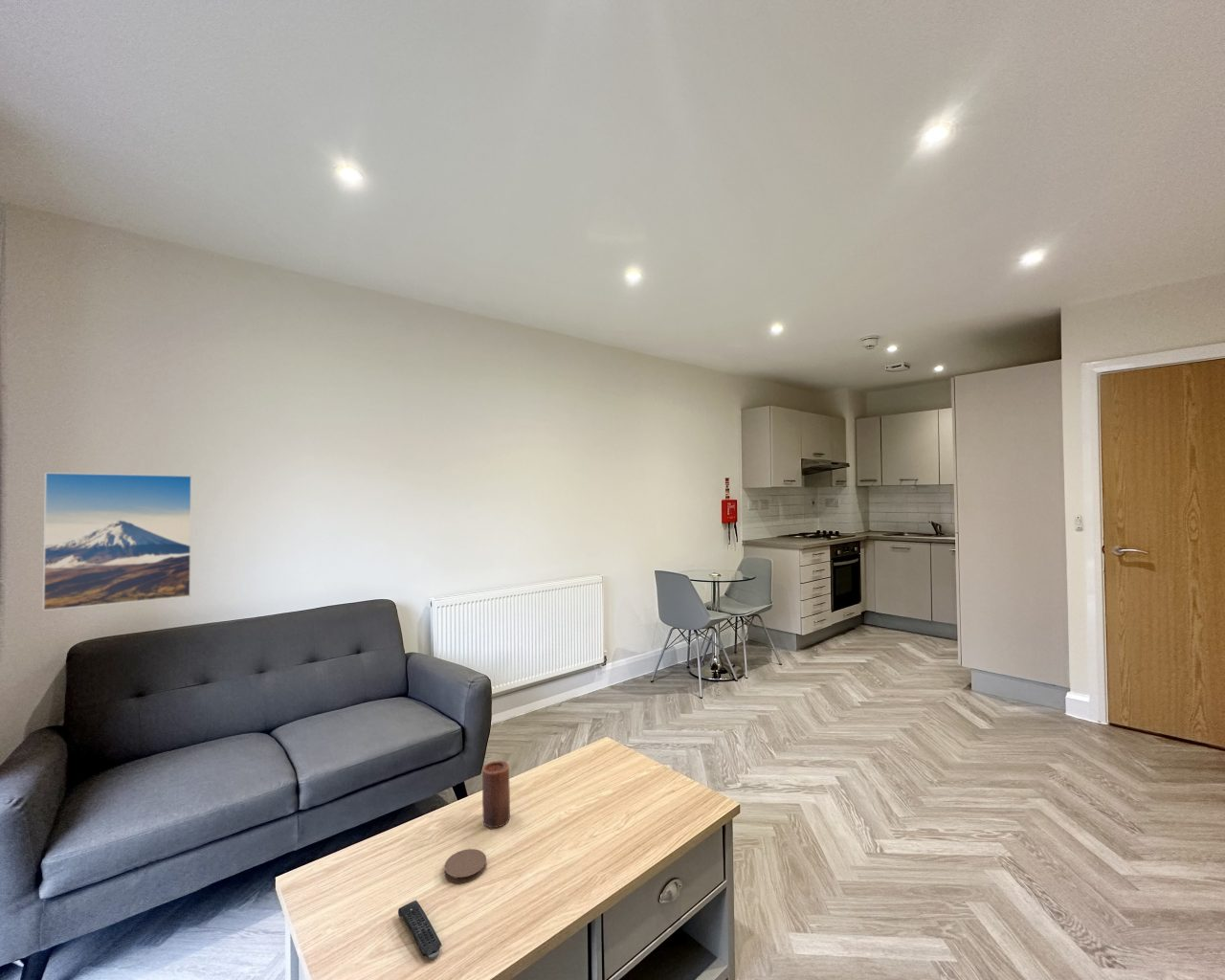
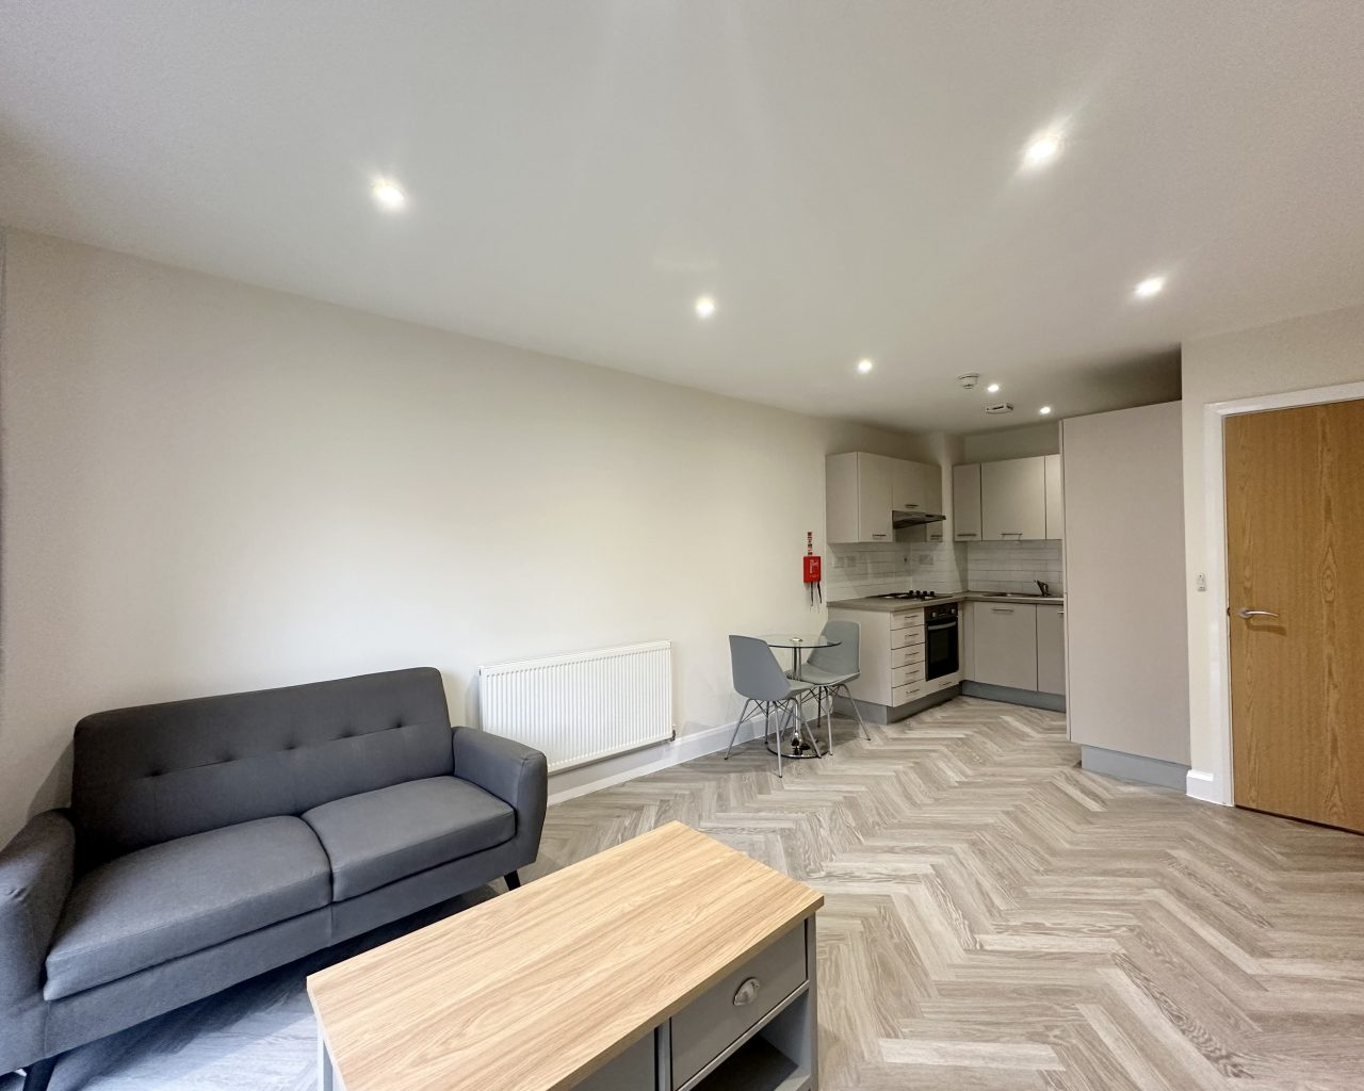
- coaster [443,848,487,884]
- remote control [397,900,442,960]
- candle [481,760,511,829]
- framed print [41,472,192,612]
